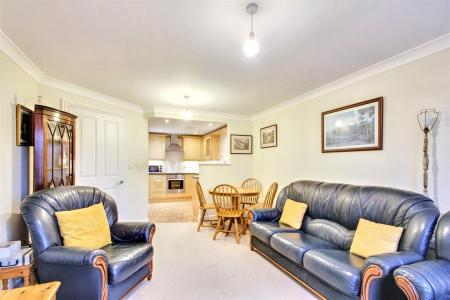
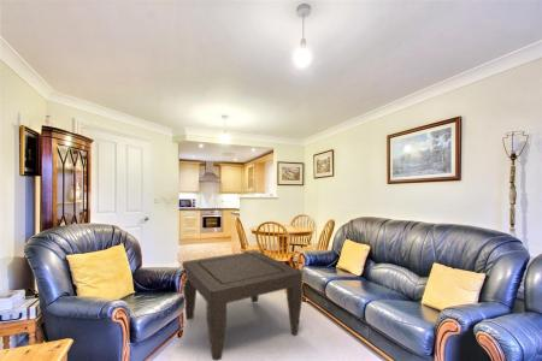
+ coffee table [181,250,304,361]
